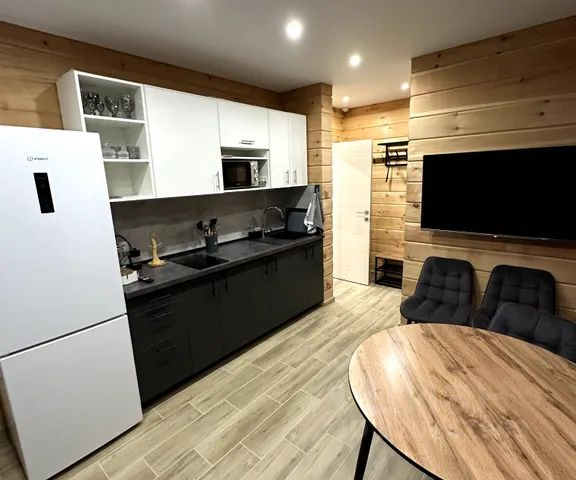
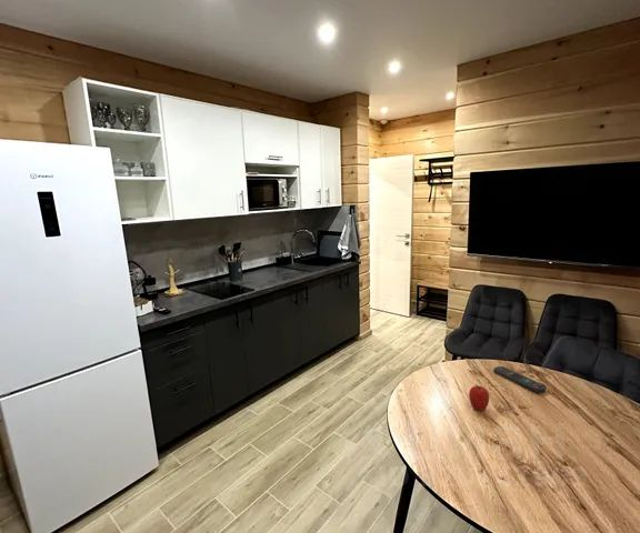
+ remote control [492,365,548,394]
+ fruit [468,383,490,412]
